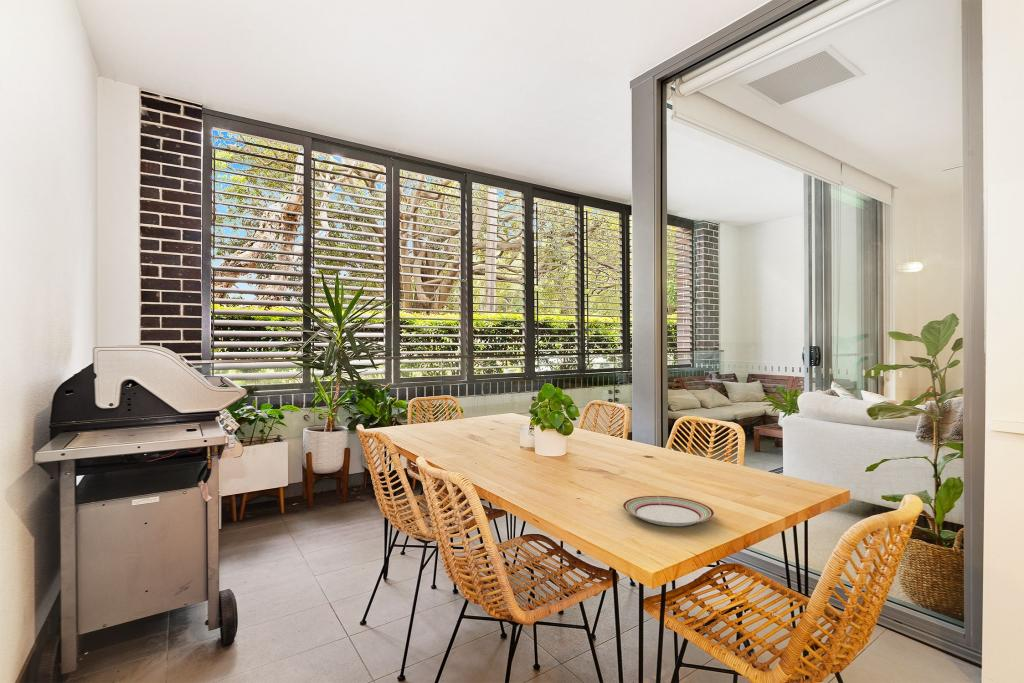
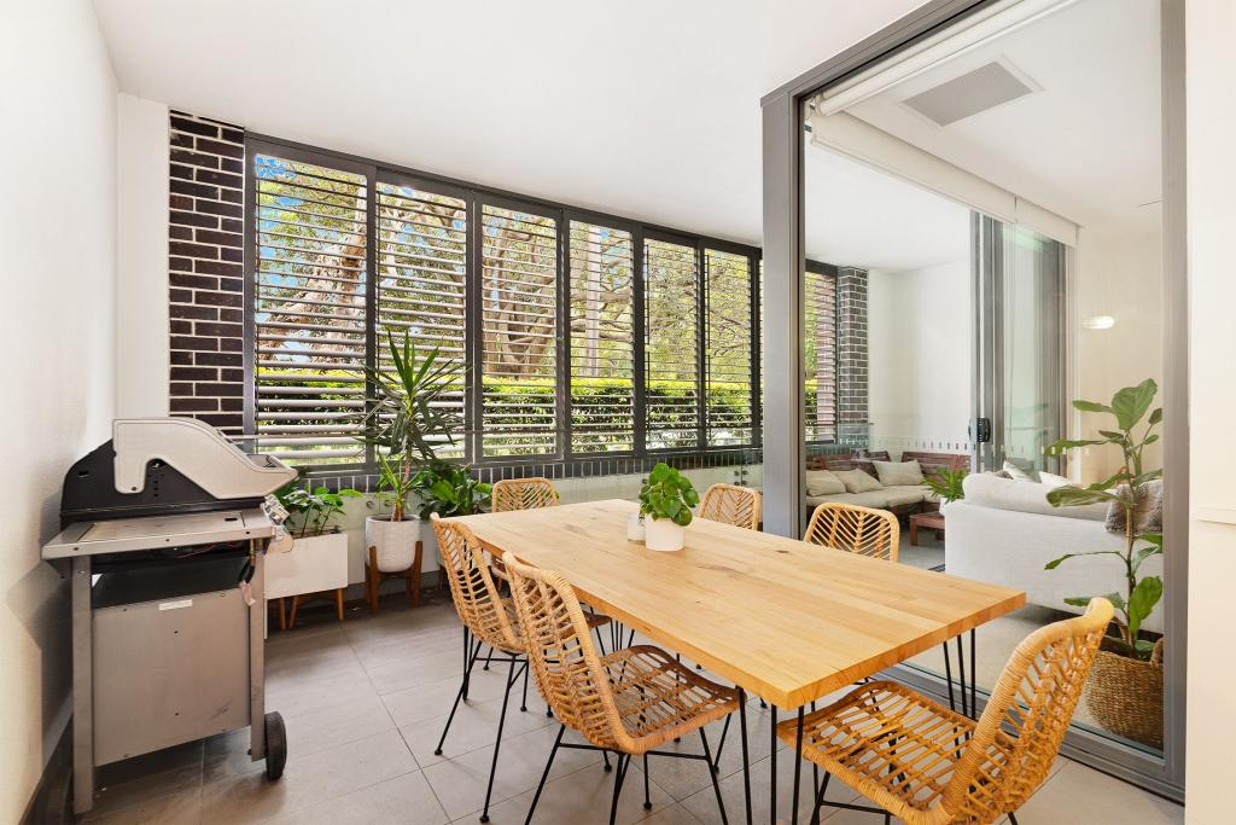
- plate [622,495,715,527]
